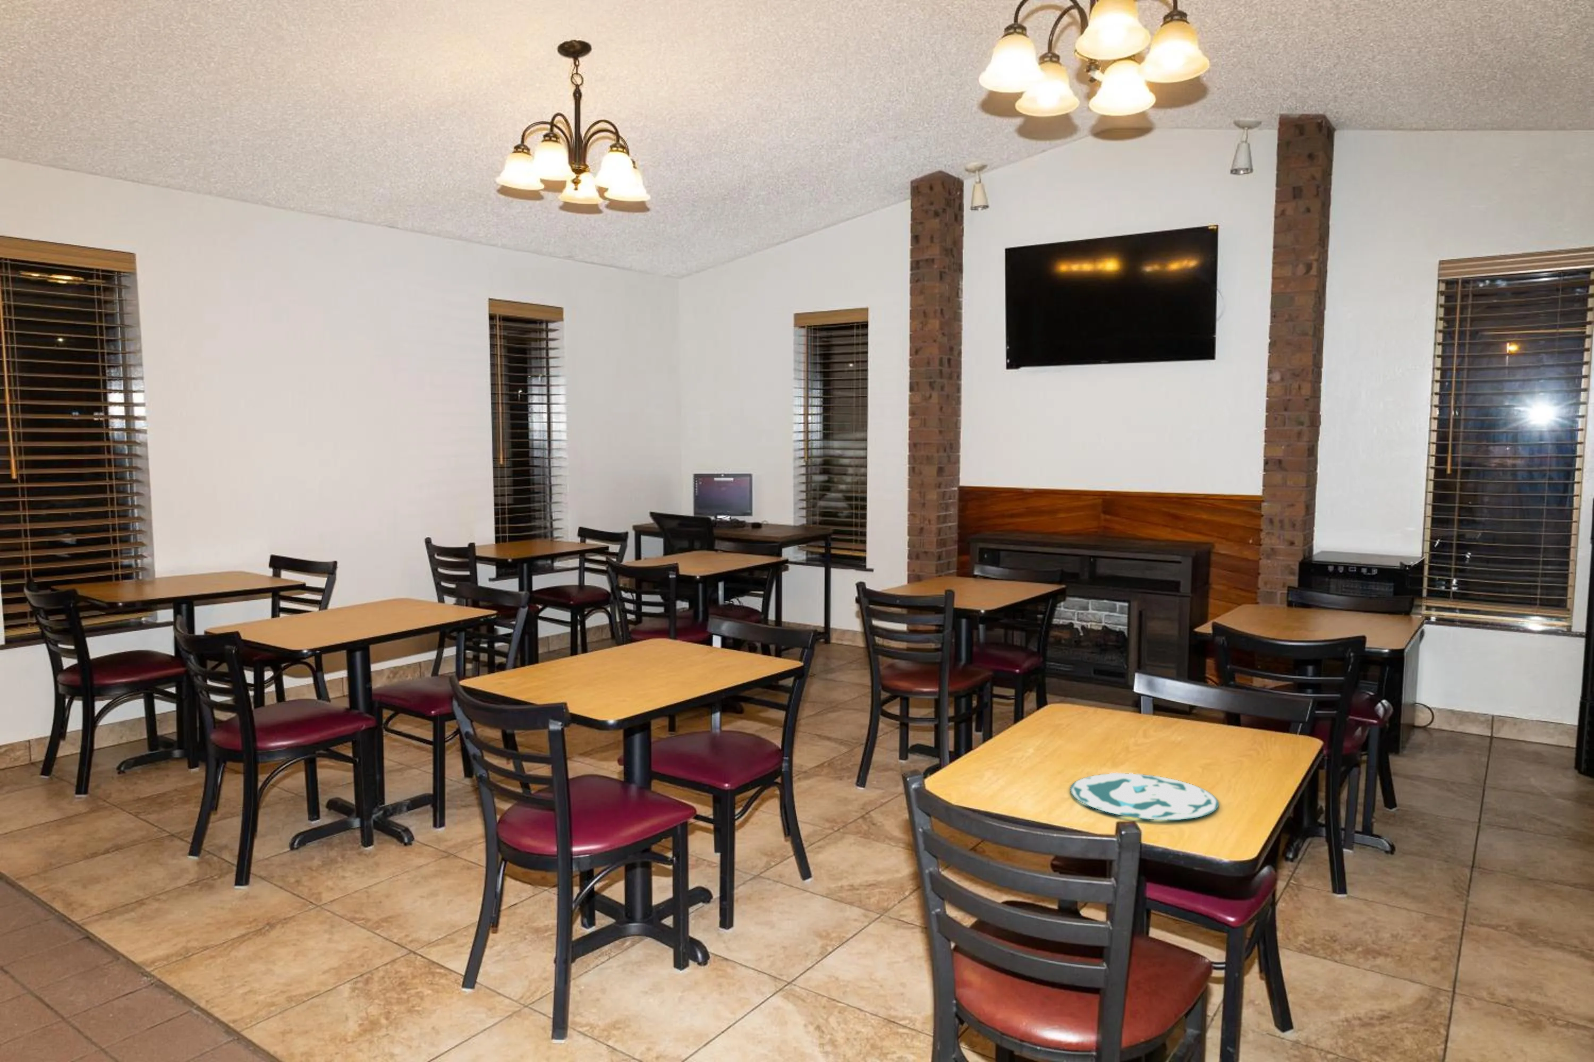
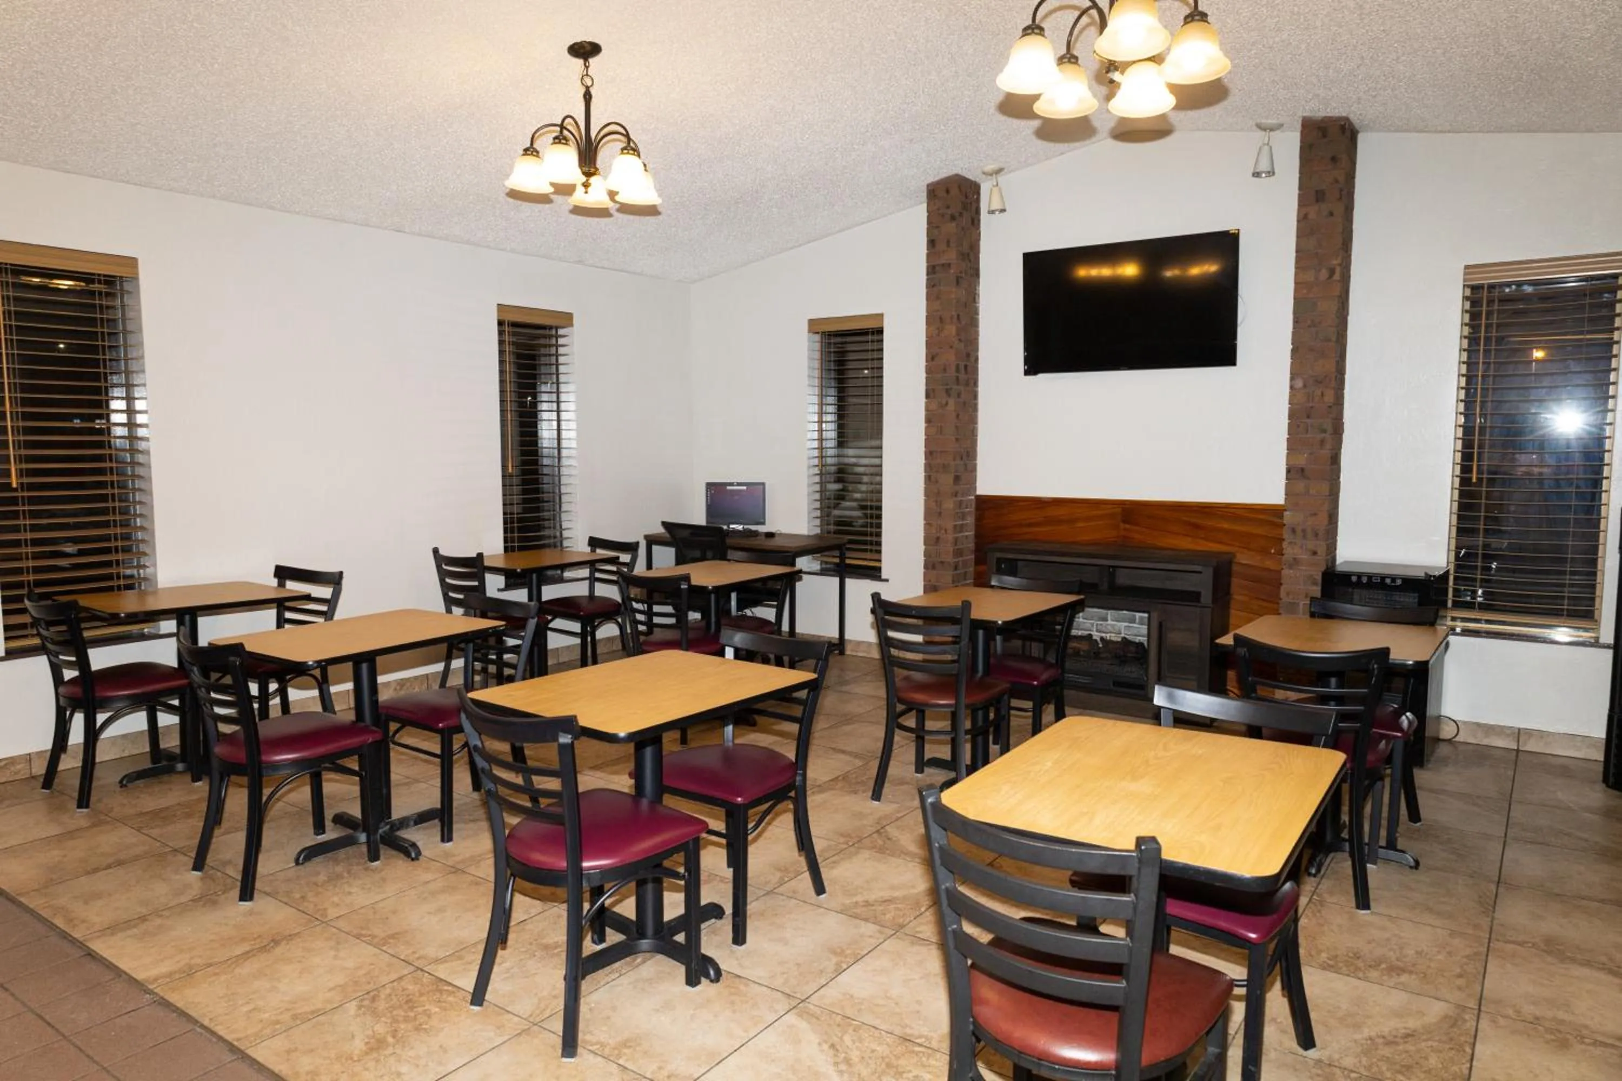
- plate [1070,772,1219,820]
